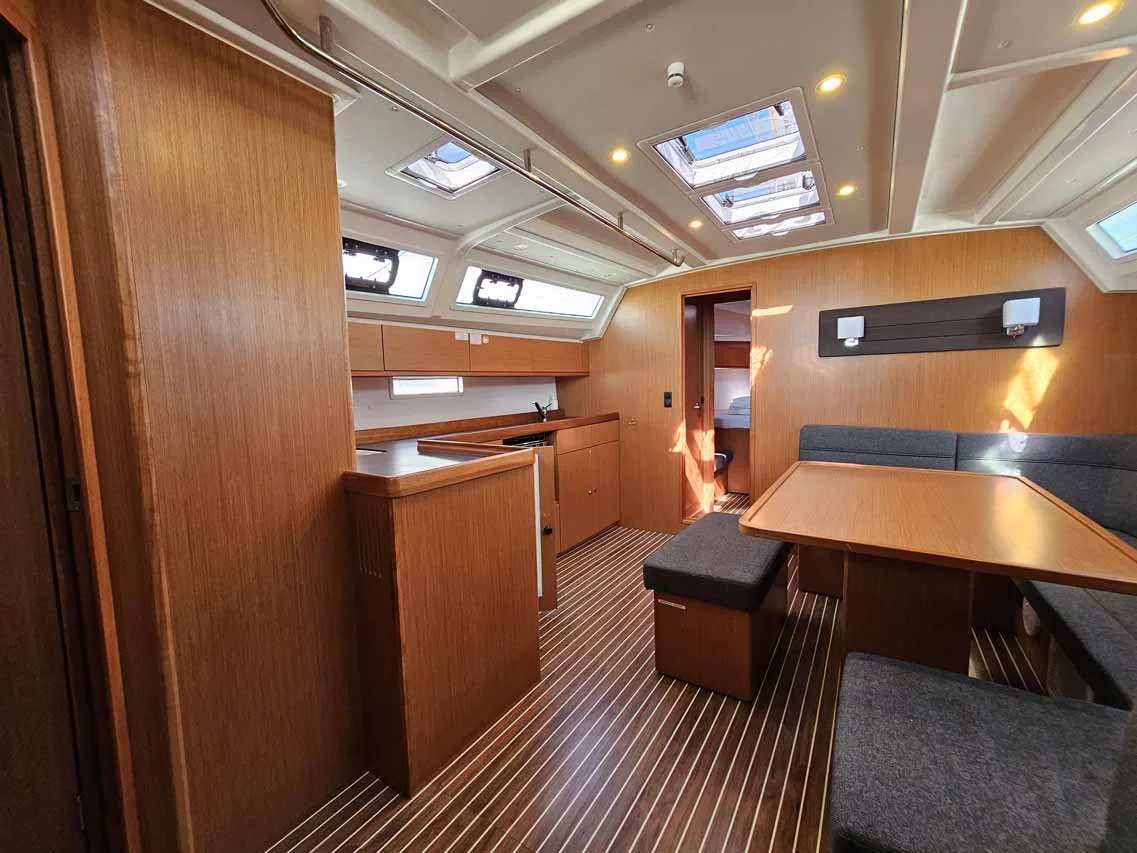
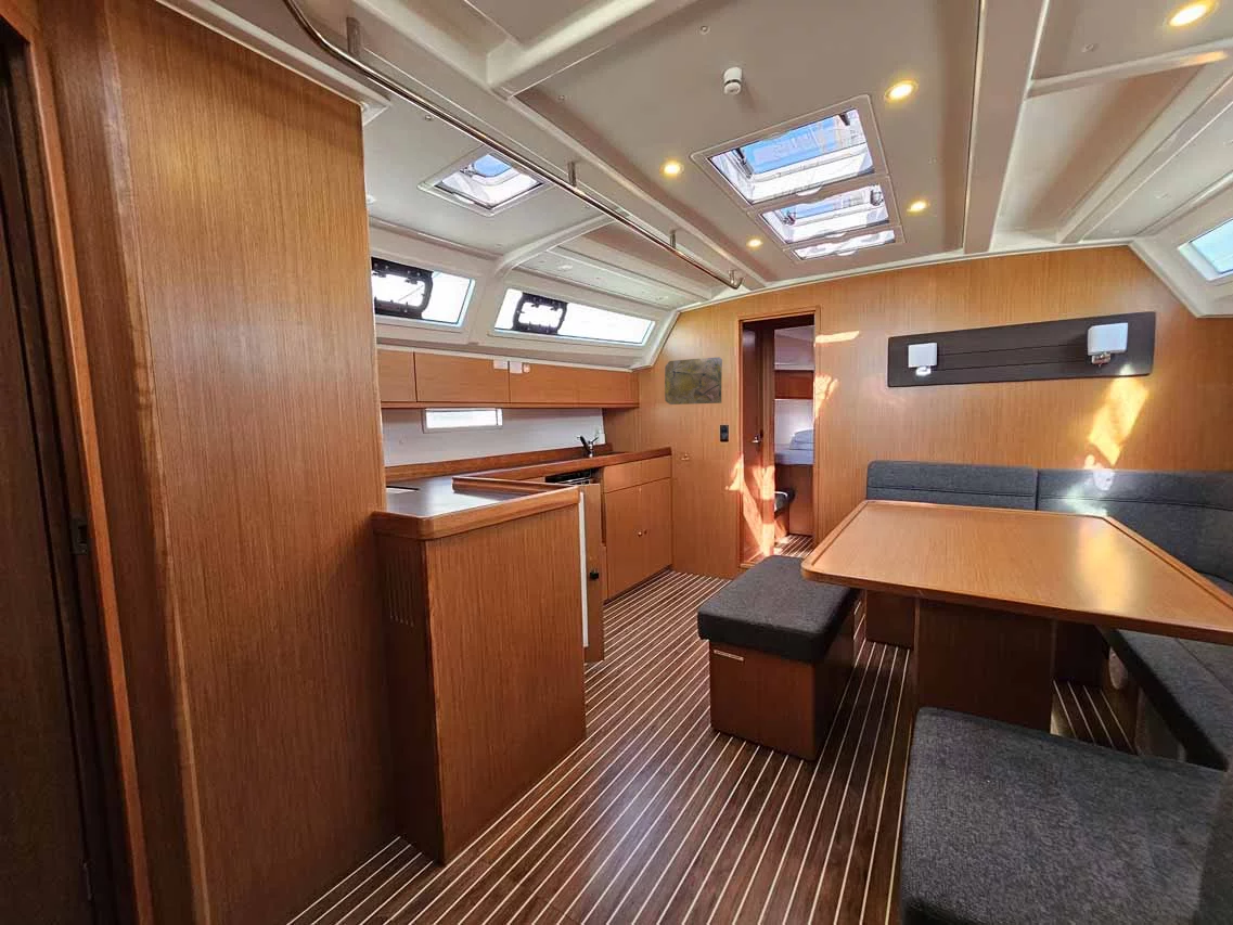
+ decorative map [664,356,723,406]
